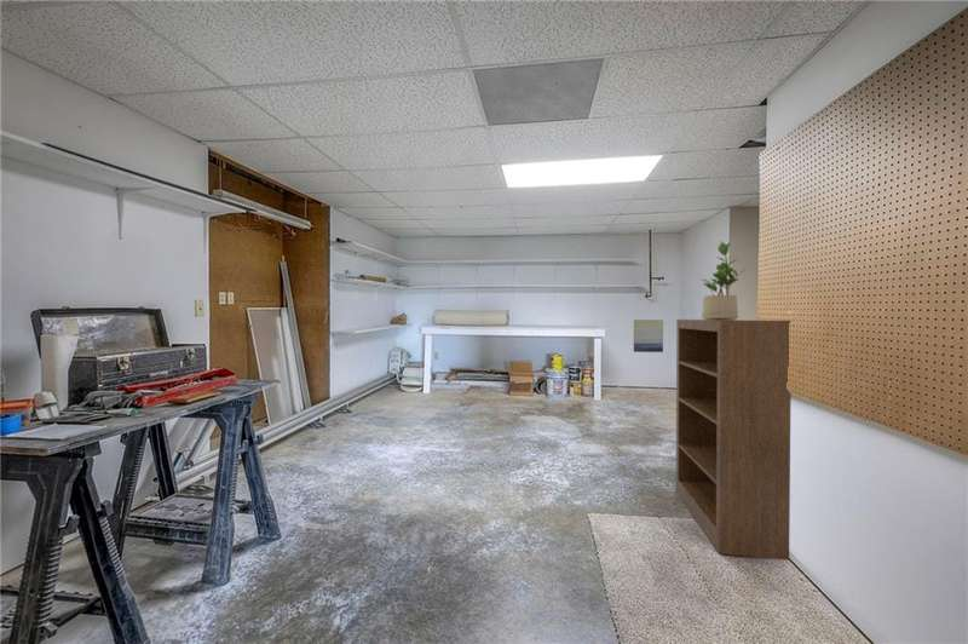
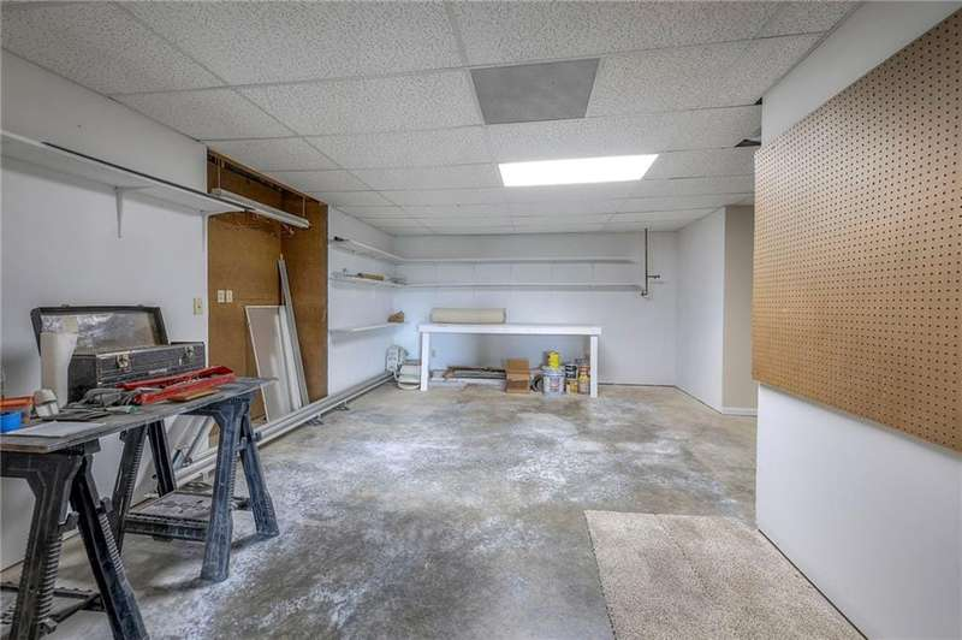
- potted plant [699,240,747,320]
- wall art [633,318,664,353]
- bookshelf [675,318,793,562]
